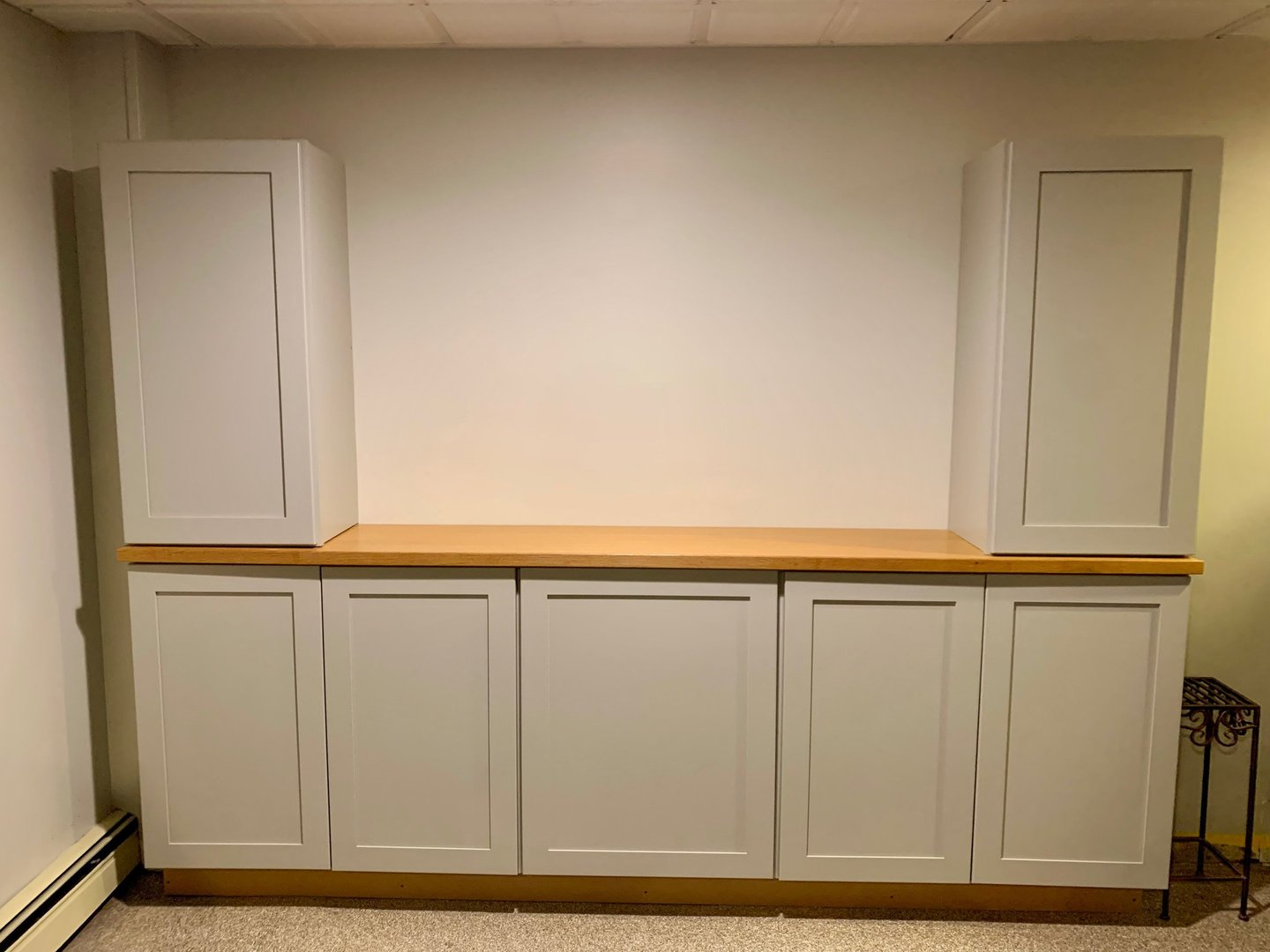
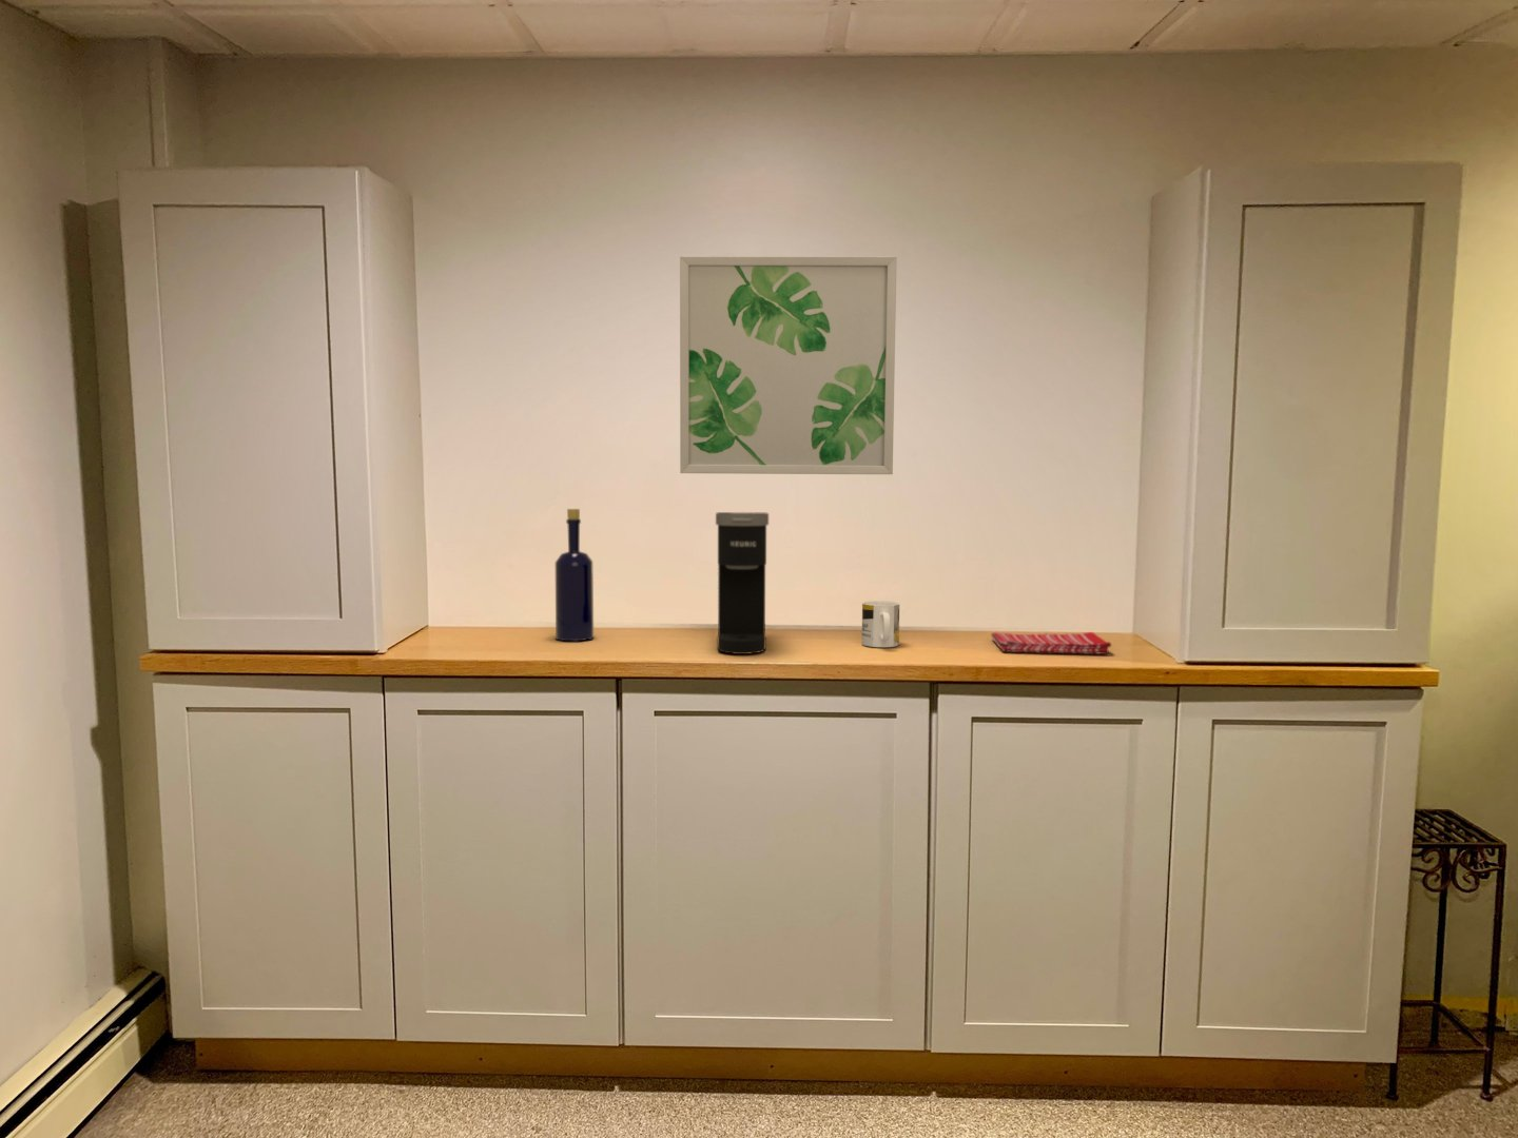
+ coffee maker [715,512,770,655]
+ wall art [679,255,898,476]
+ bottle [555,508,595,642]
+ mug [862,600,900,648]
+ dish towel [990,631,1112,655]
